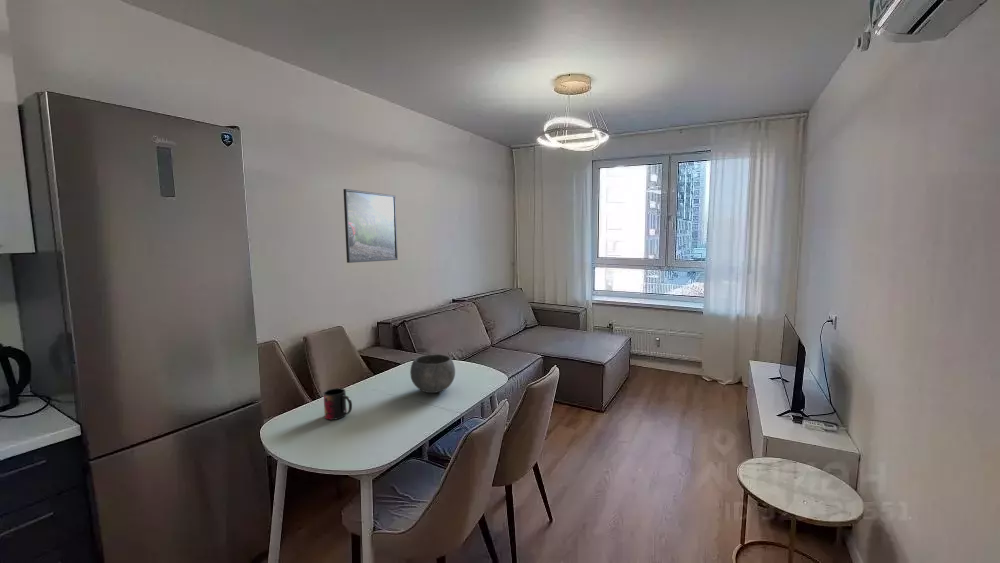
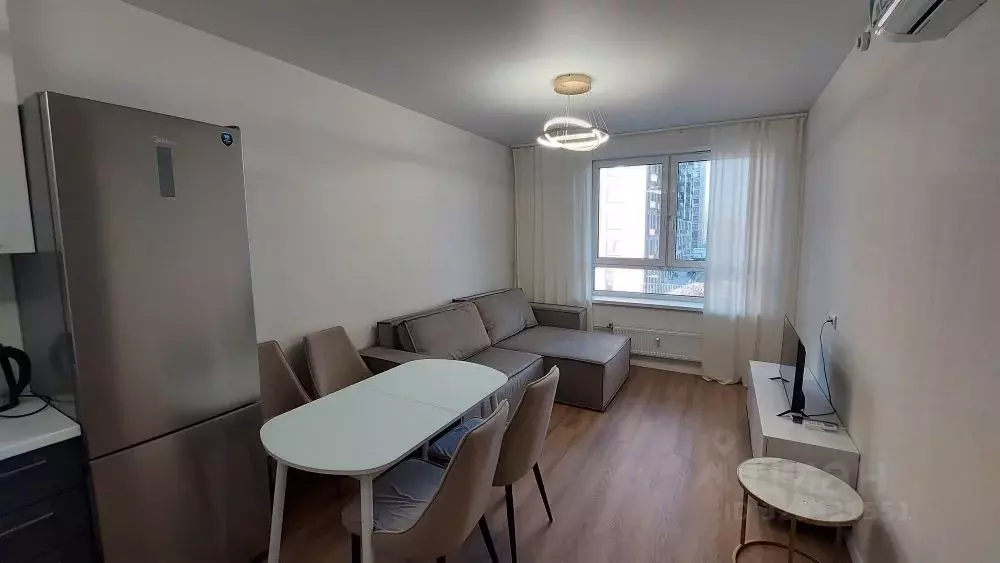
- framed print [342,188,399,264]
- mug [322,387,353,421]
- bowl [409,353,456,394]
